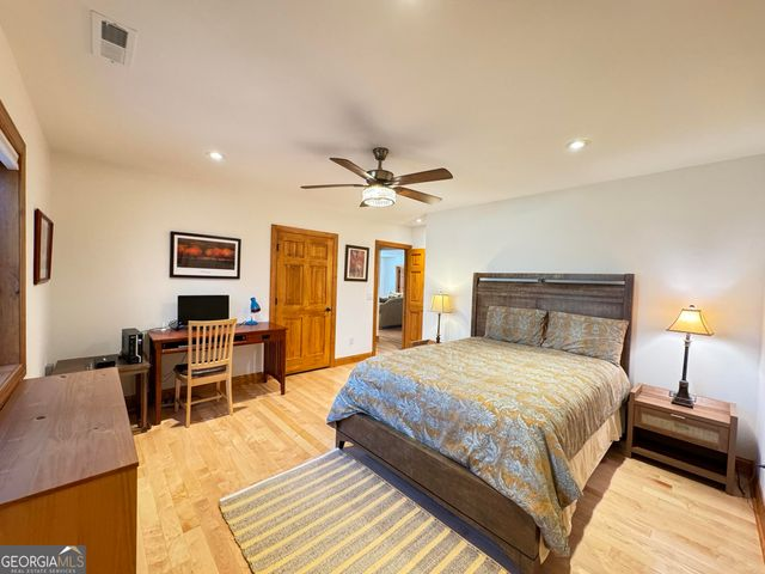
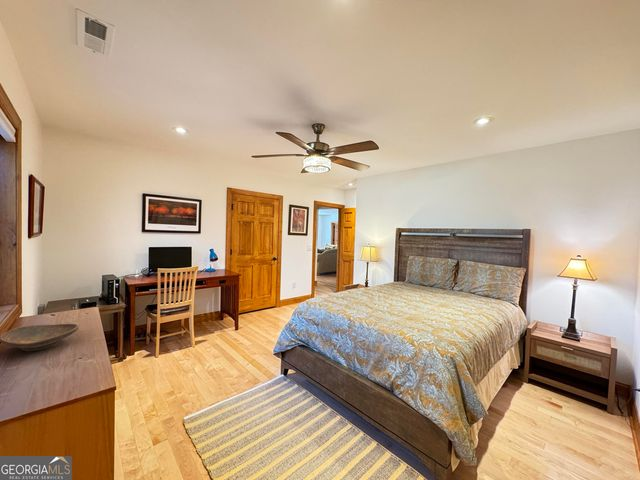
+ decorative bowl [0,323,79,352]
